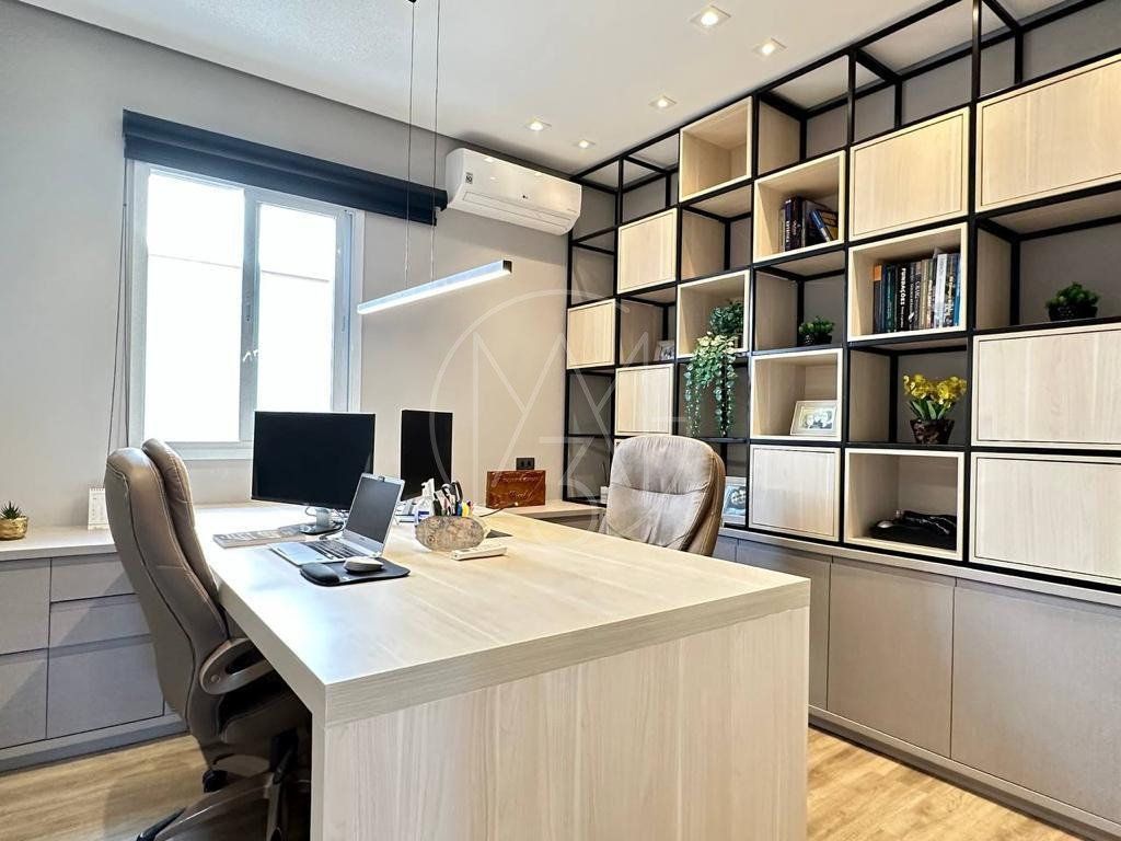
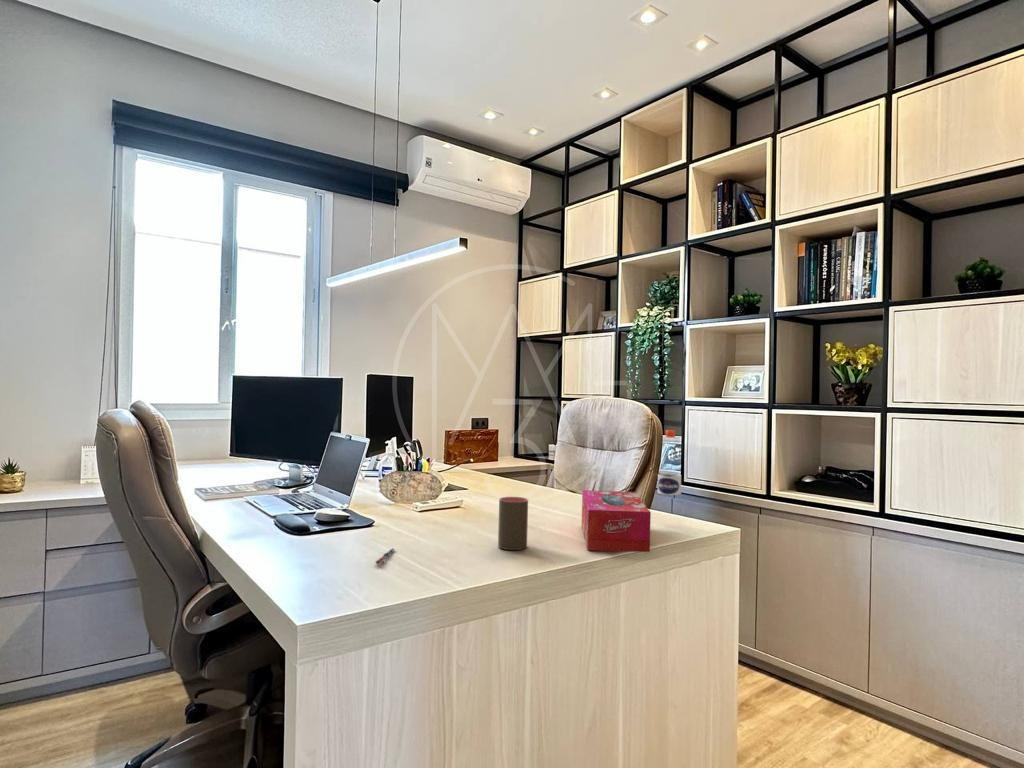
+ tissue box [581,489,652,553]
+ cup [497,496,529,551]
+ water bottle [656,429,682,496]
+ pen [374,547,395,565]
